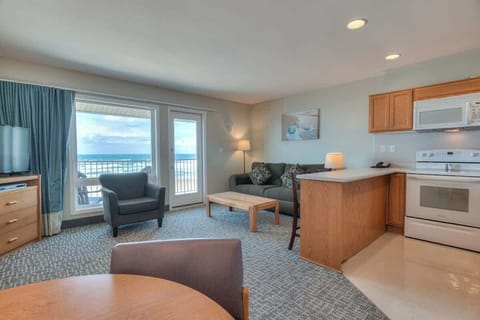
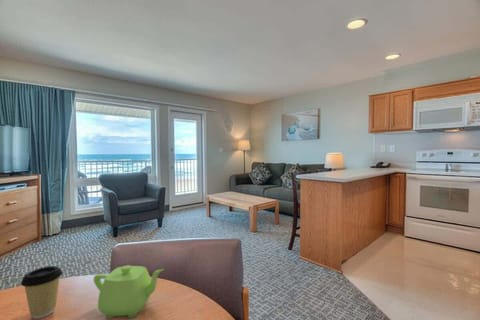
+ teapot [93,264,165,320]
+ coffee cup [20,265,64,320]
